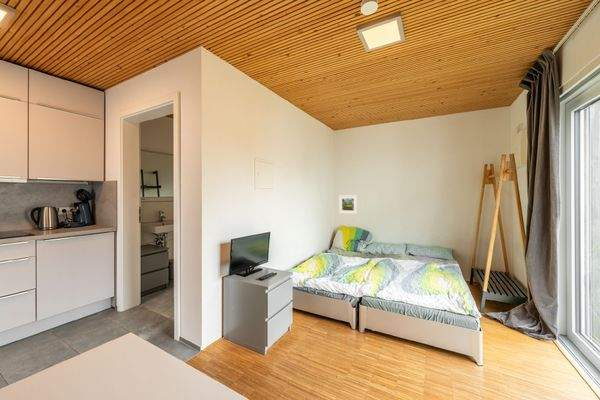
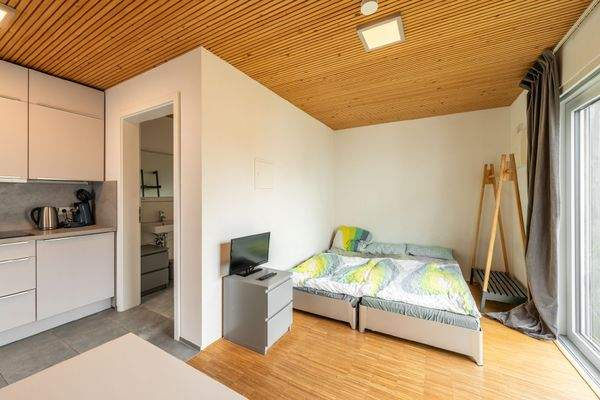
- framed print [338,194,358,215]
